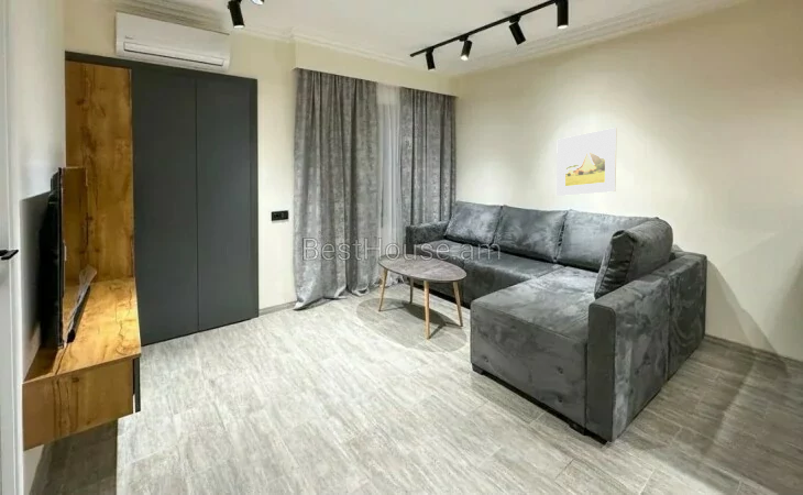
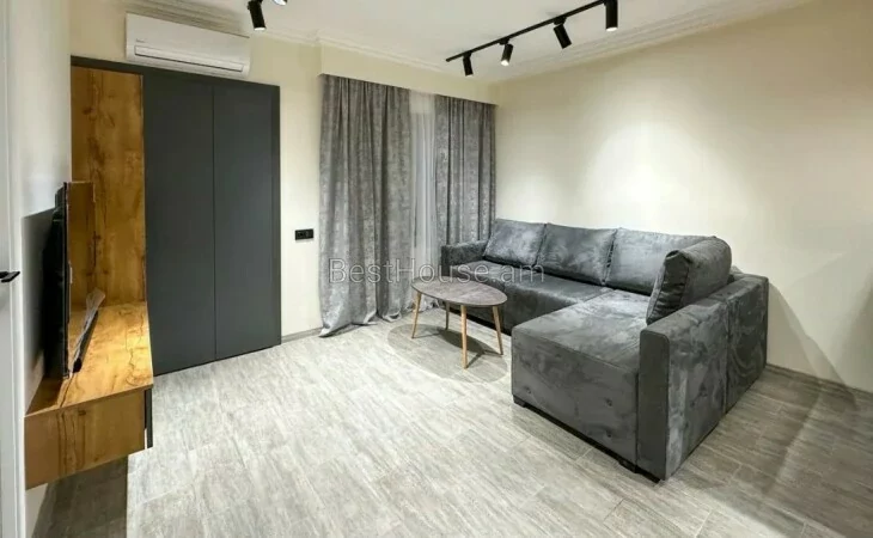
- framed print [556,127,618,197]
